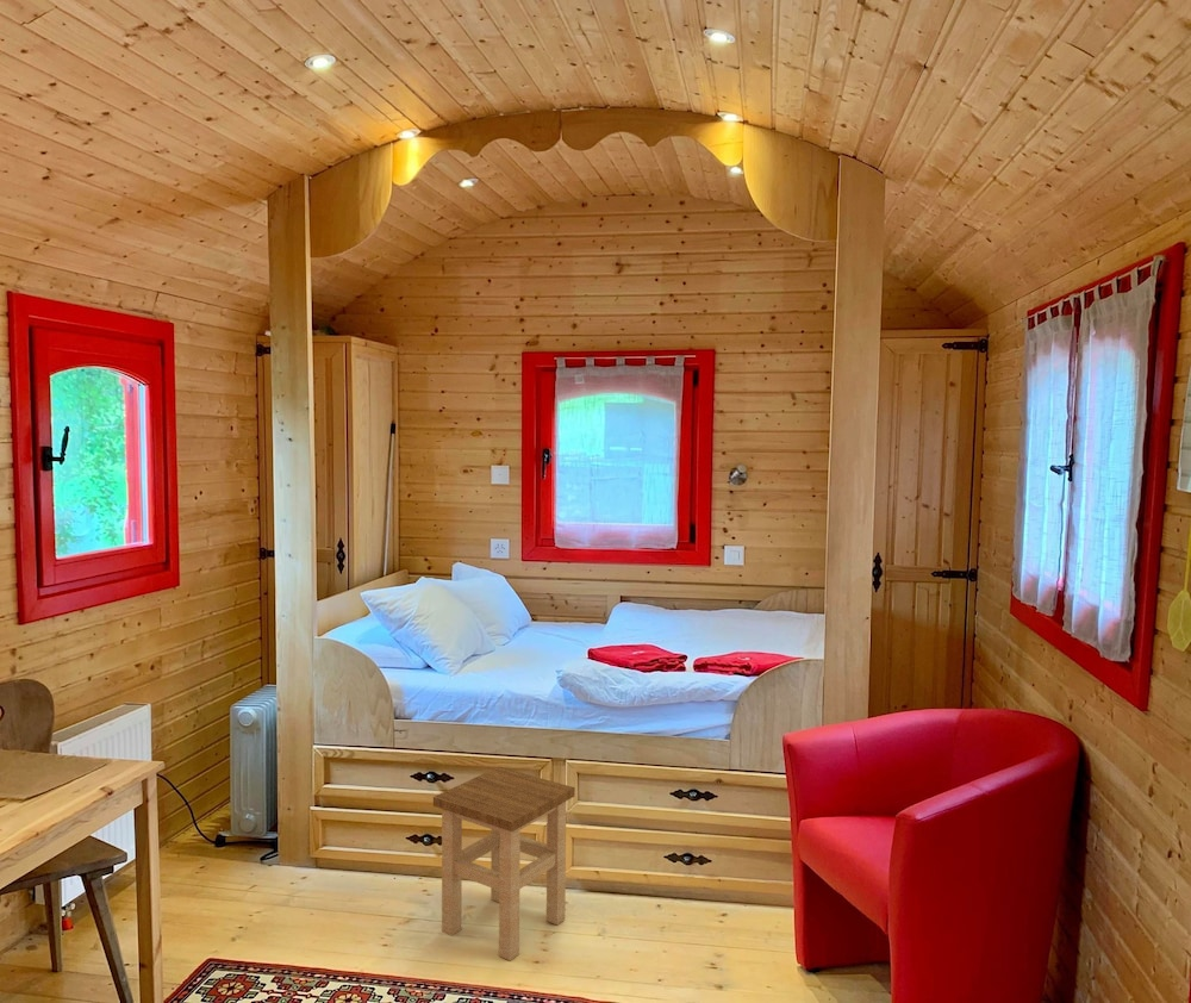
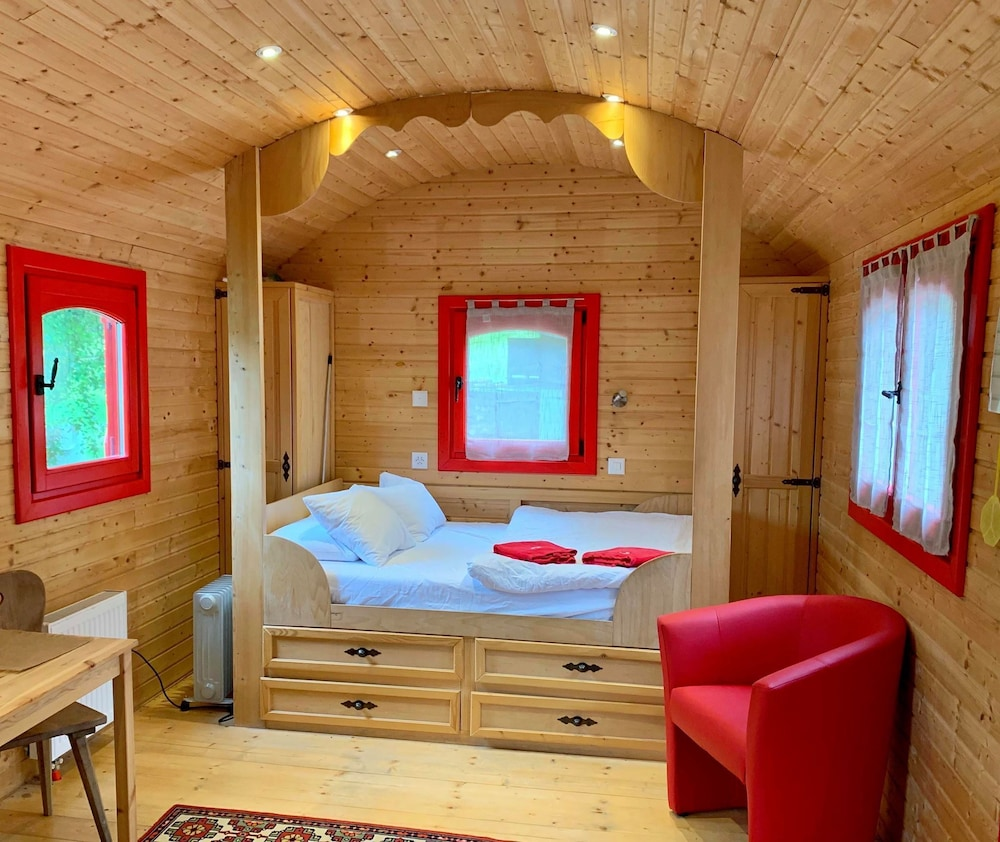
- stool [432,766,575,962]
